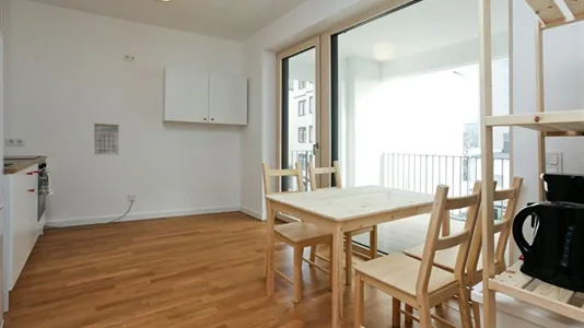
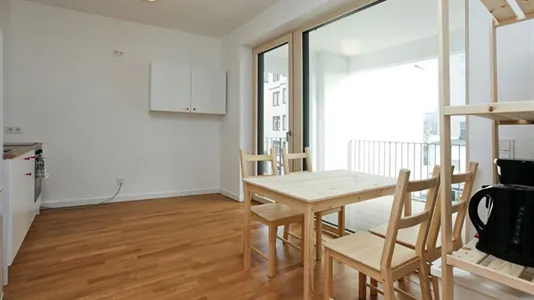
- calendar [93,122,120,156]
